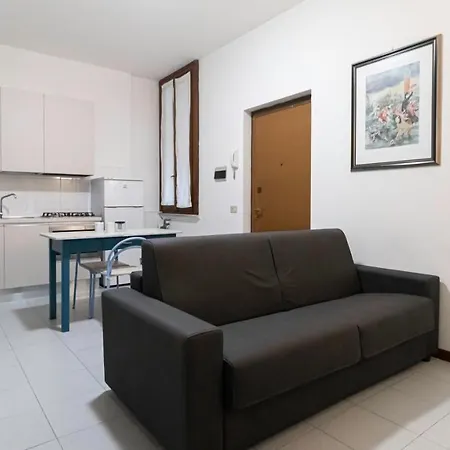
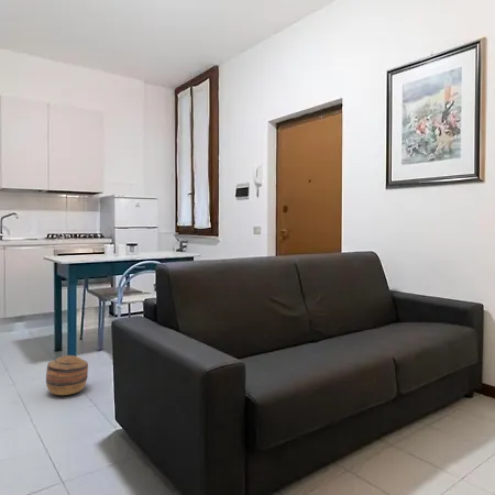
+ basket [45,354,89,396]
